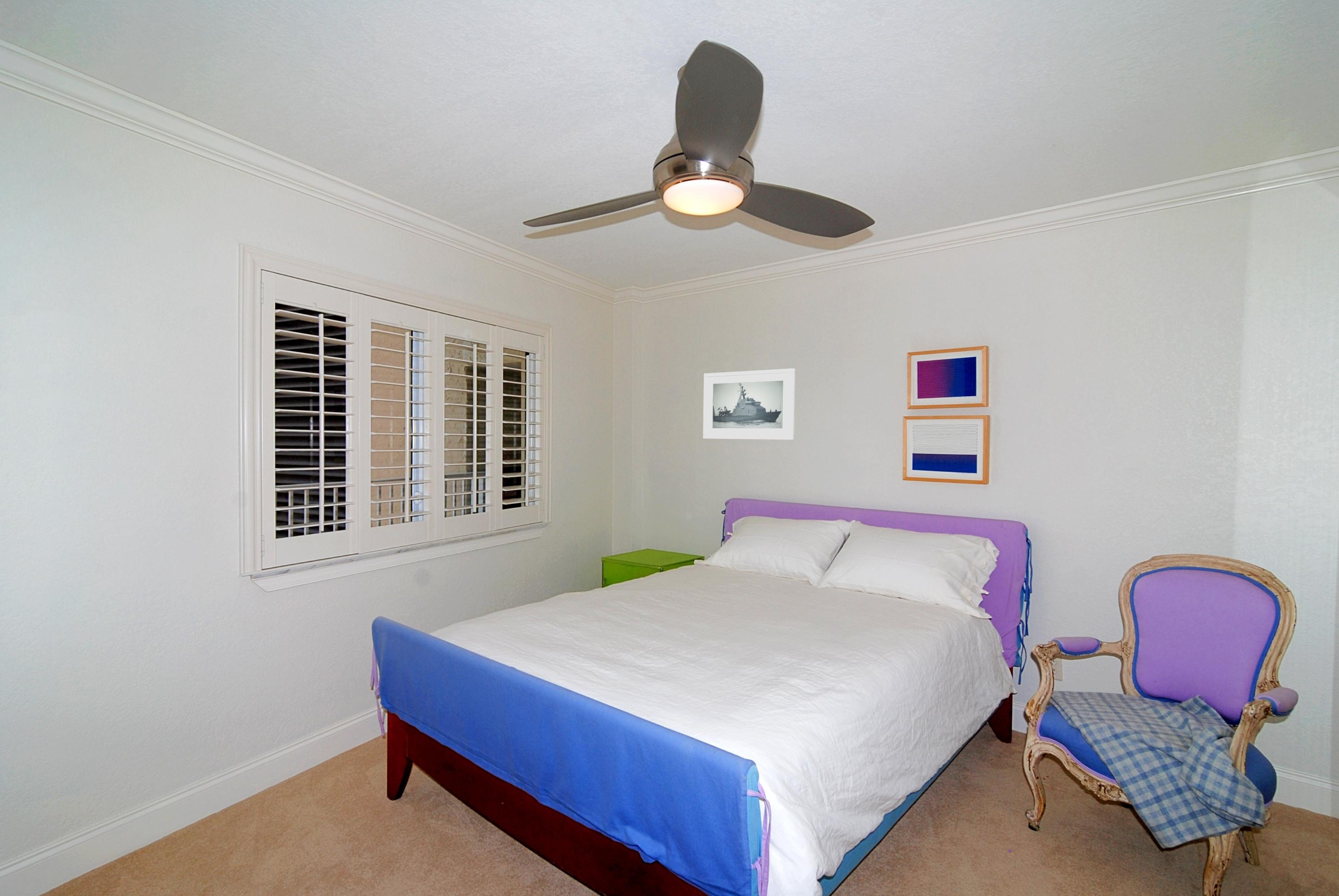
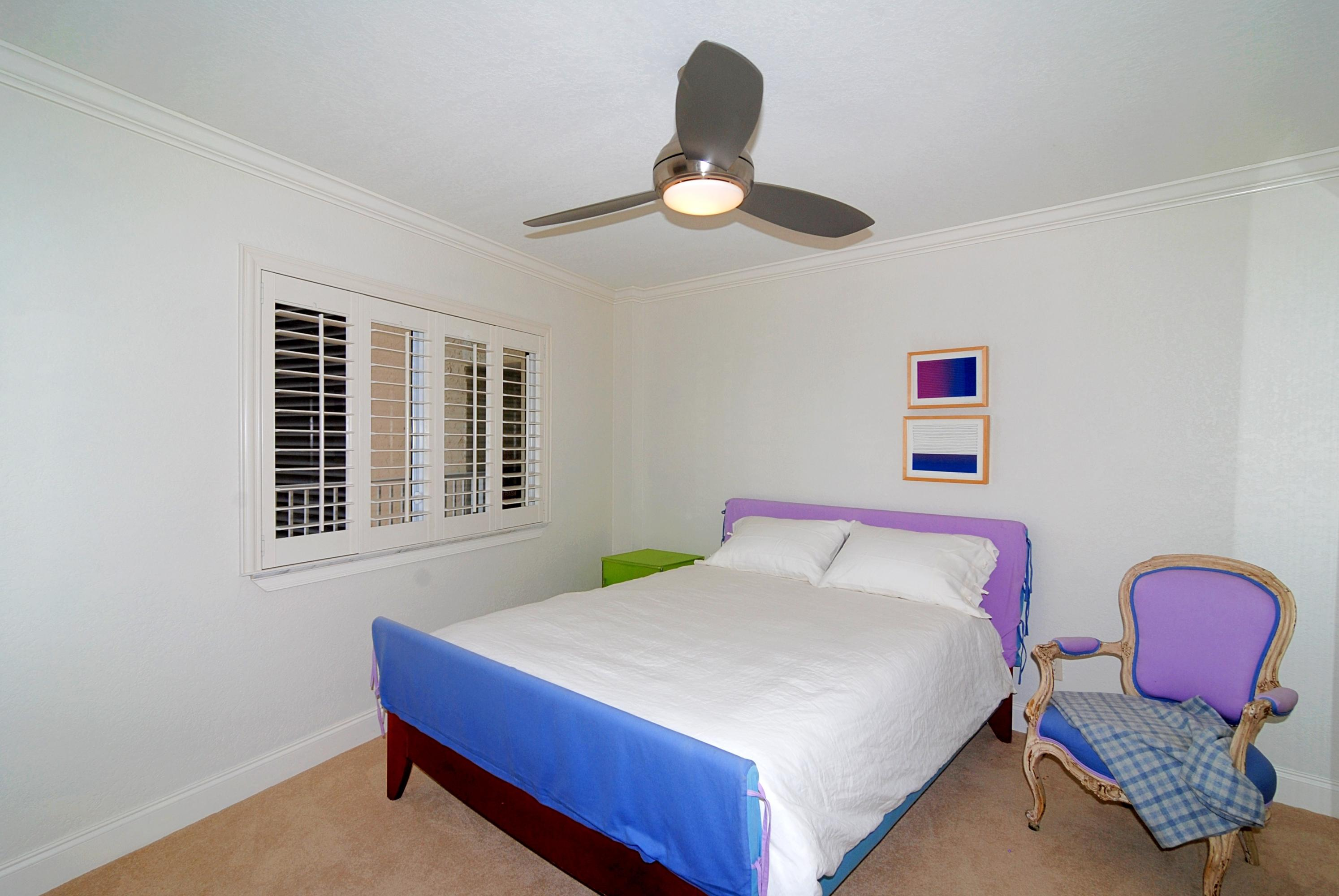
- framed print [703,368,795,440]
